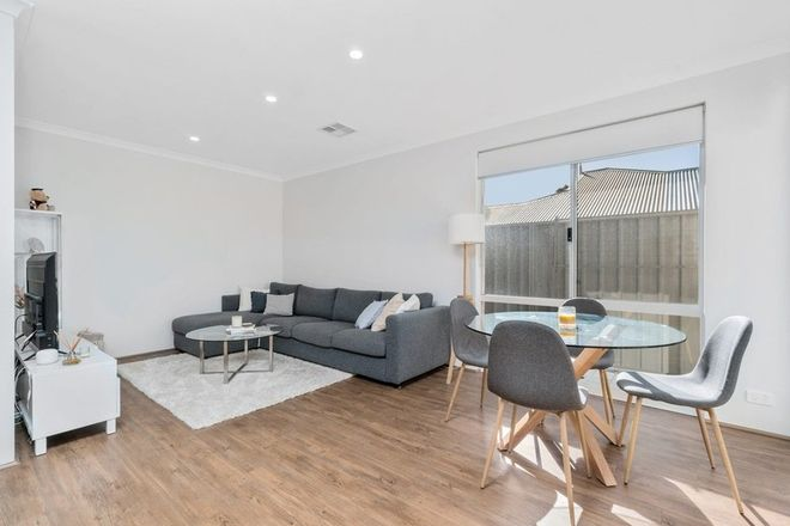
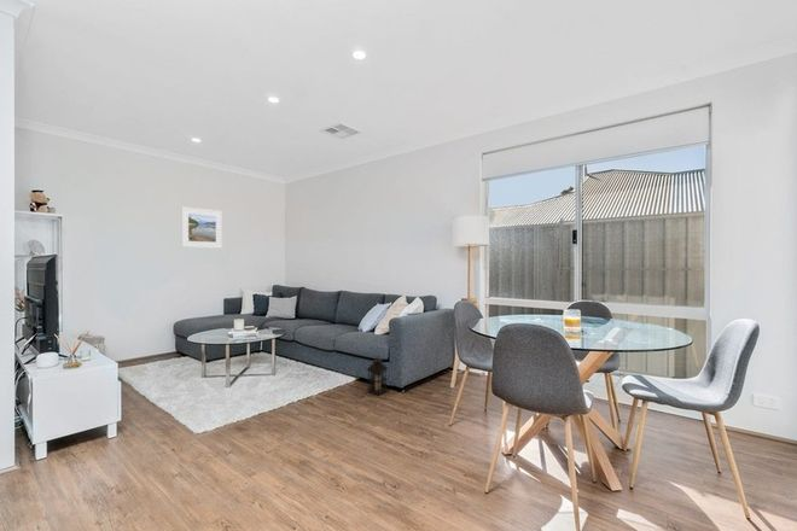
+ lantern [366,354,389,397]
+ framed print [180,205,223,250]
